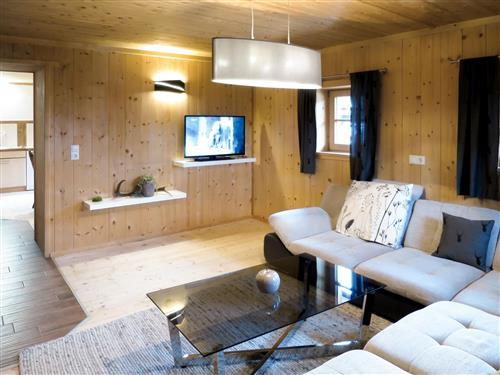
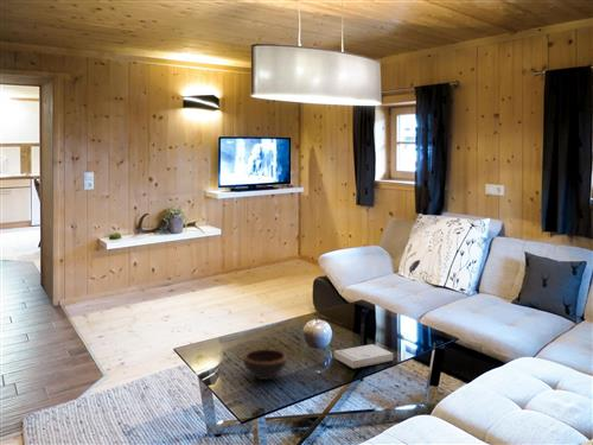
+ bowl [242,348,288,381]
+ book [333,343,395,369]
